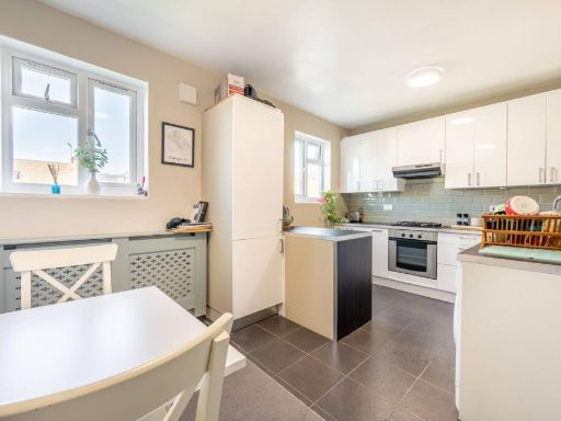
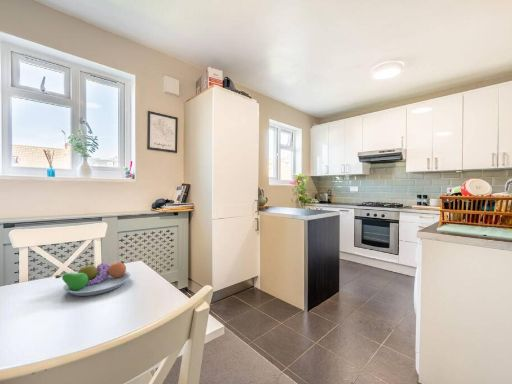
+ fruit bowl [54,261,131,297]
